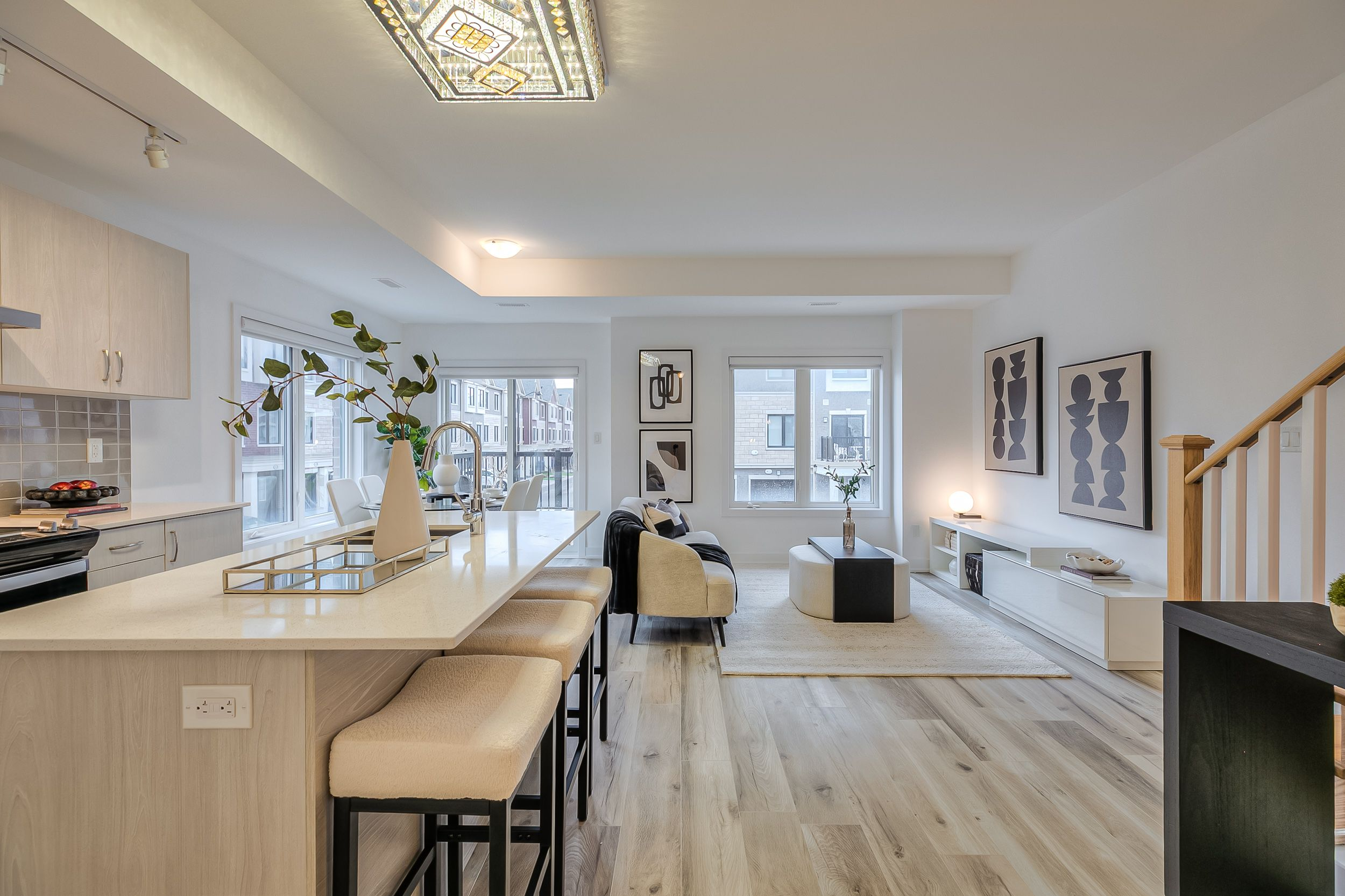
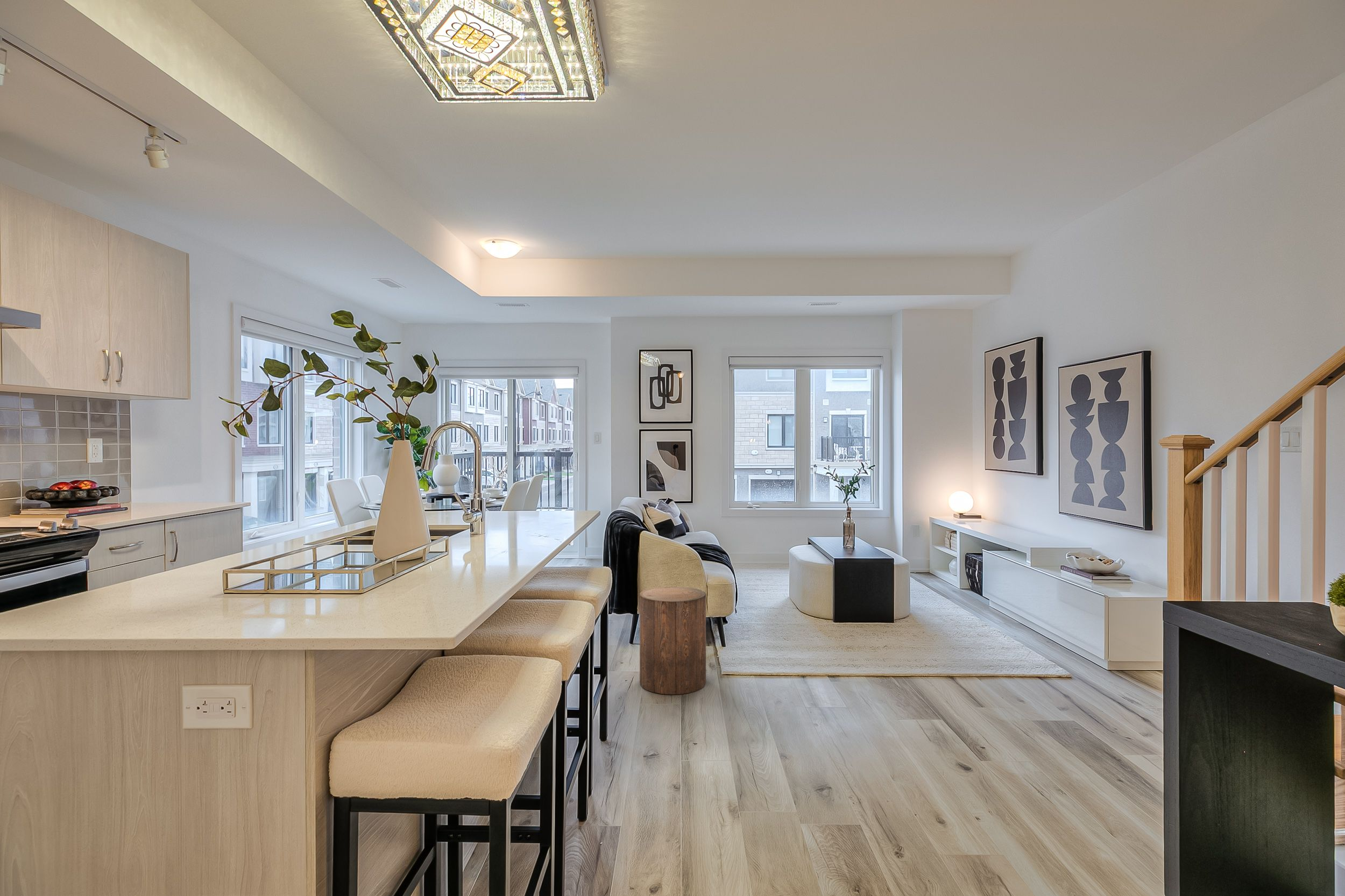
+ stool [639,586,706,695]
